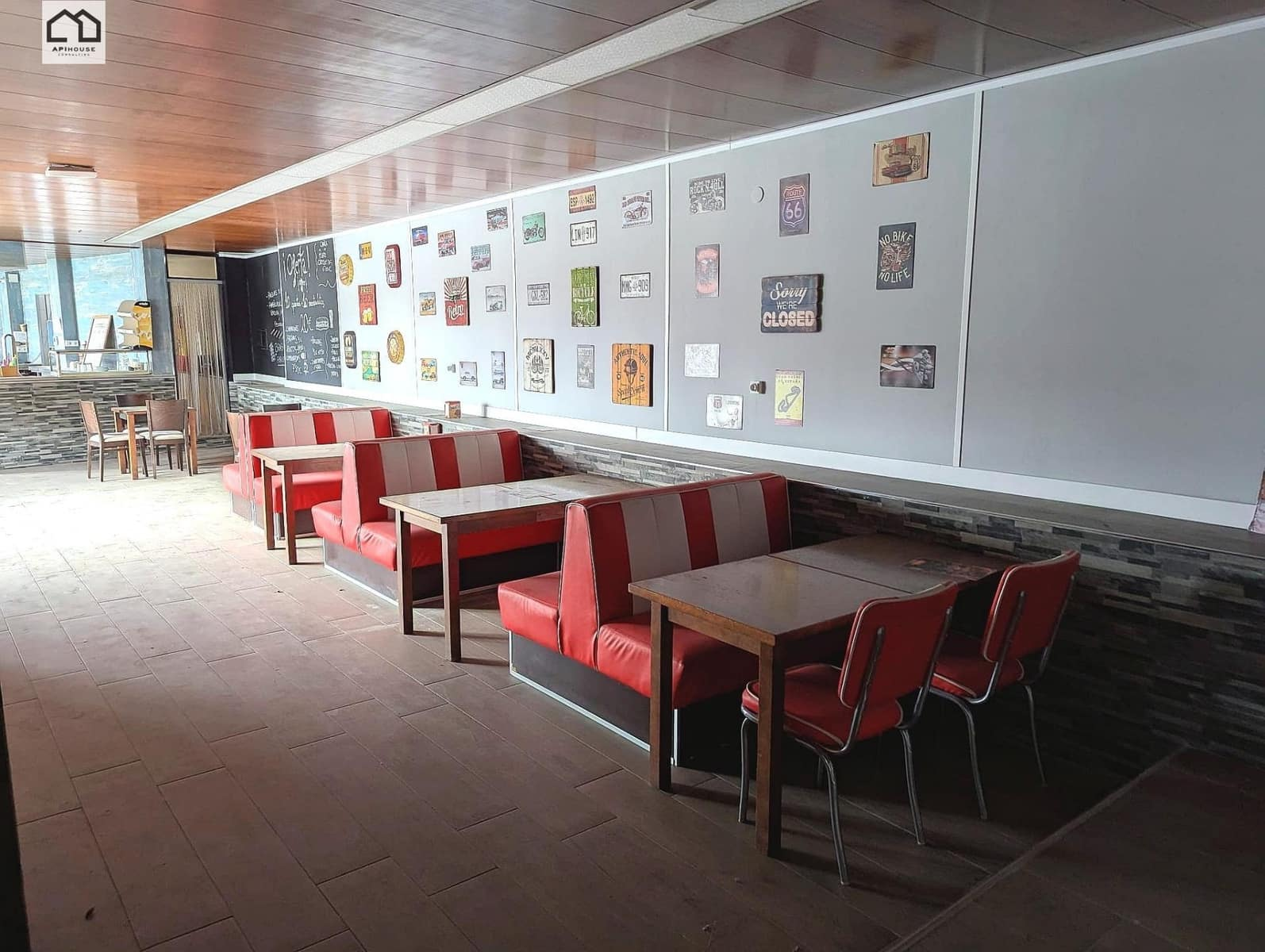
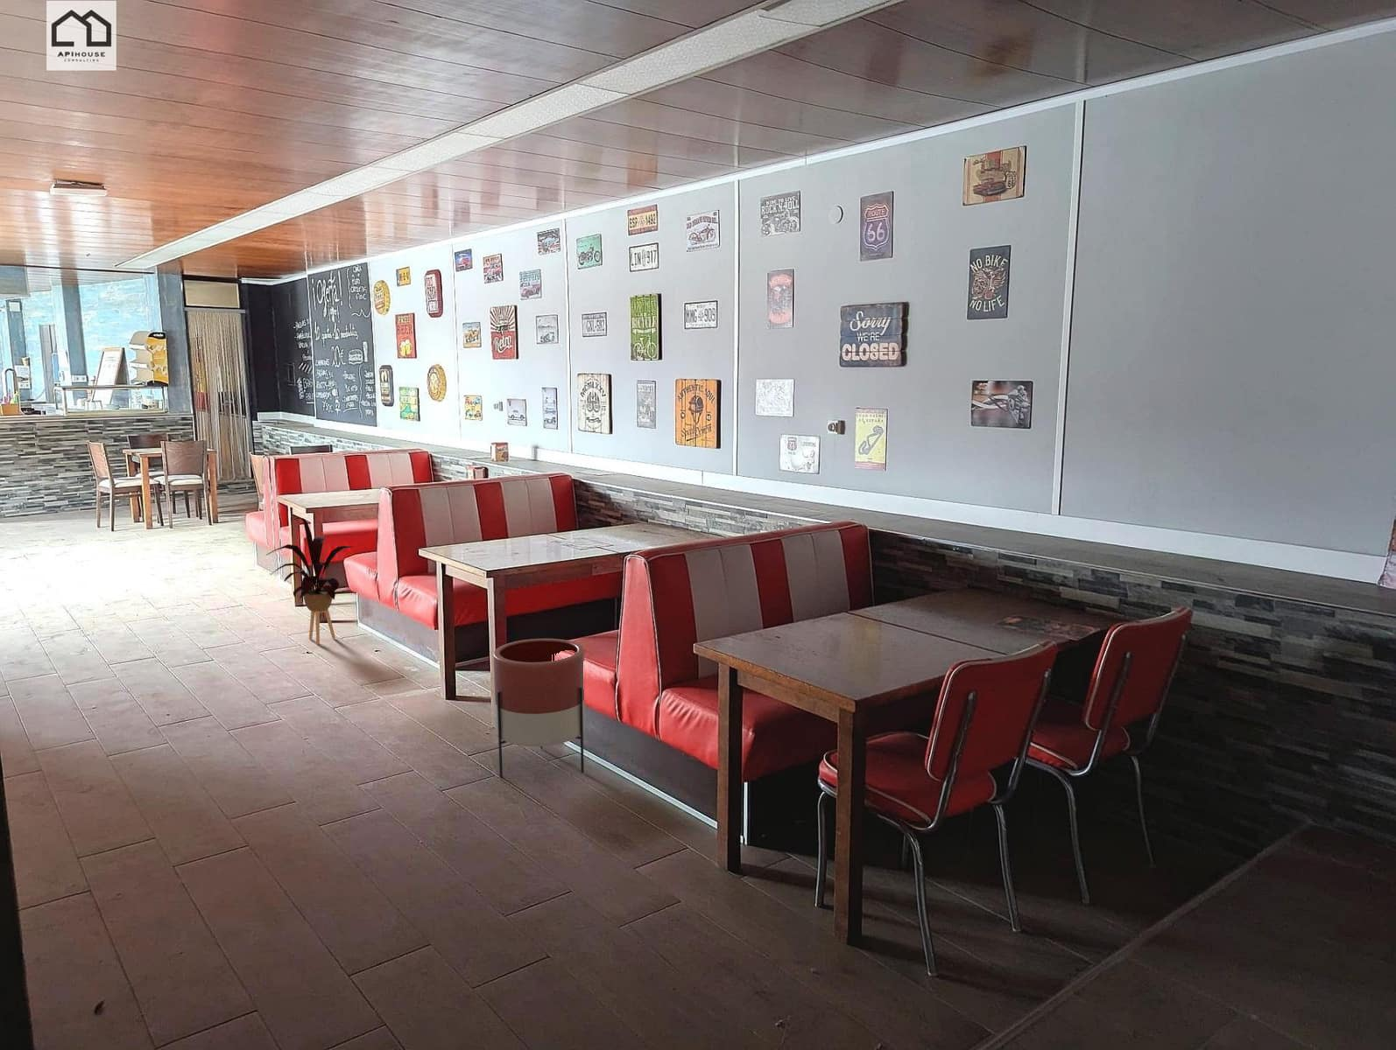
+ planter [493,638,587,779]
+ house plant [265,517,353,645]
